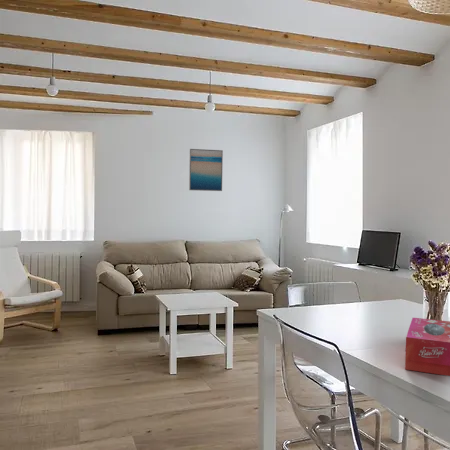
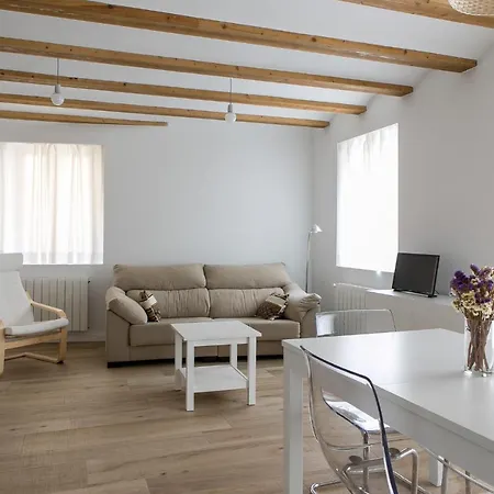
- tissue box [404,317,450,377]
- wall art [188,148,224,192]
